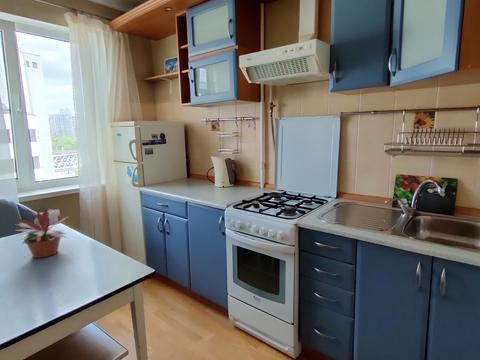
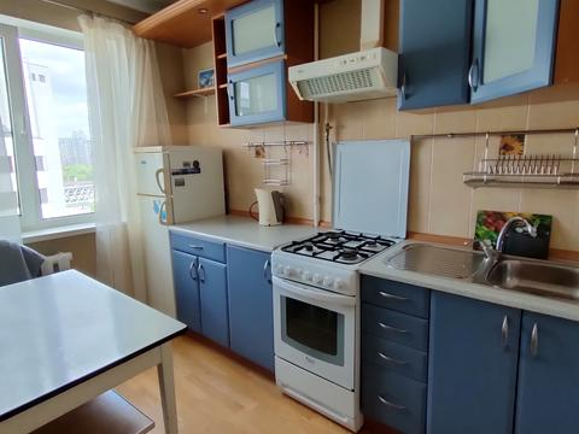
- potted plant [12,207,70,259]
